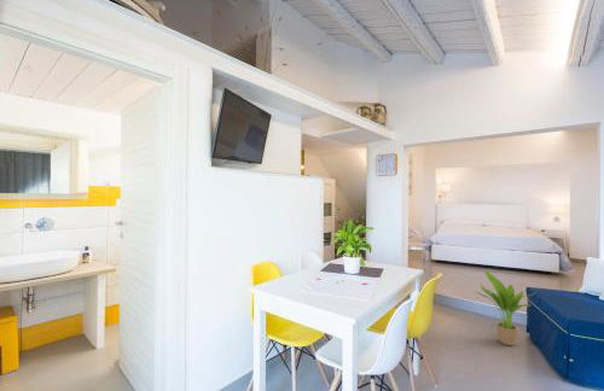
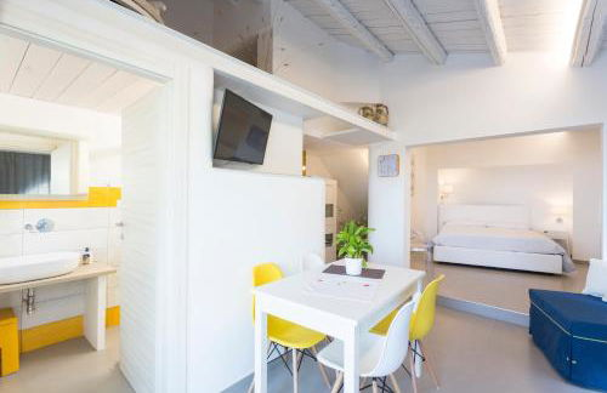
- potted plant [474,268,535,346]
